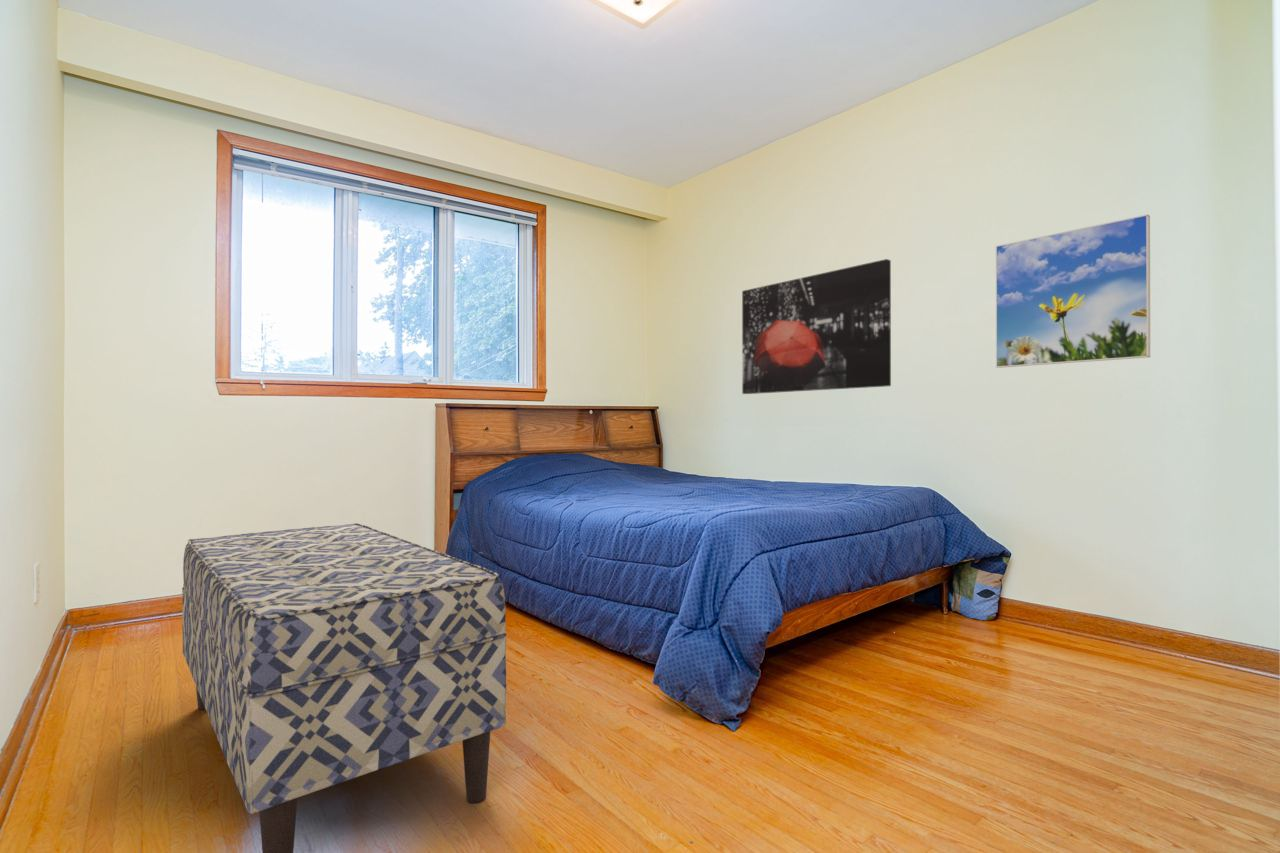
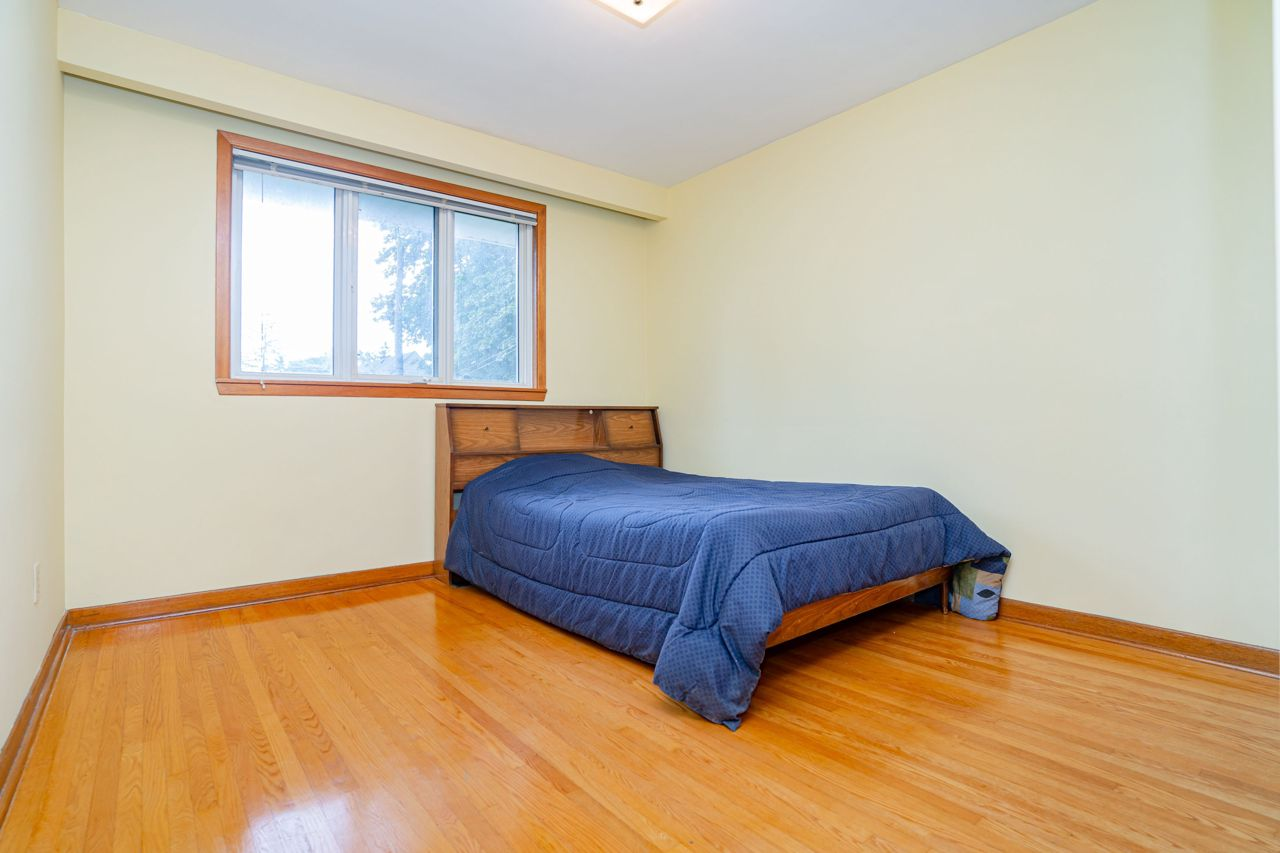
- wall art [741,258,892,395]
- bench [181,522,507,853]
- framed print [995,213,1151,369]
